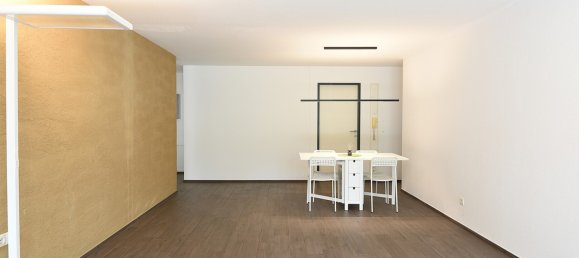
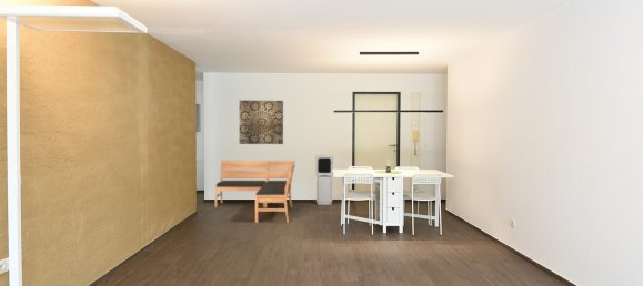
+ bench [214,160,297,224]
+ air purifier [314,154,334,206]
+ wall art [238,100,284,145]
